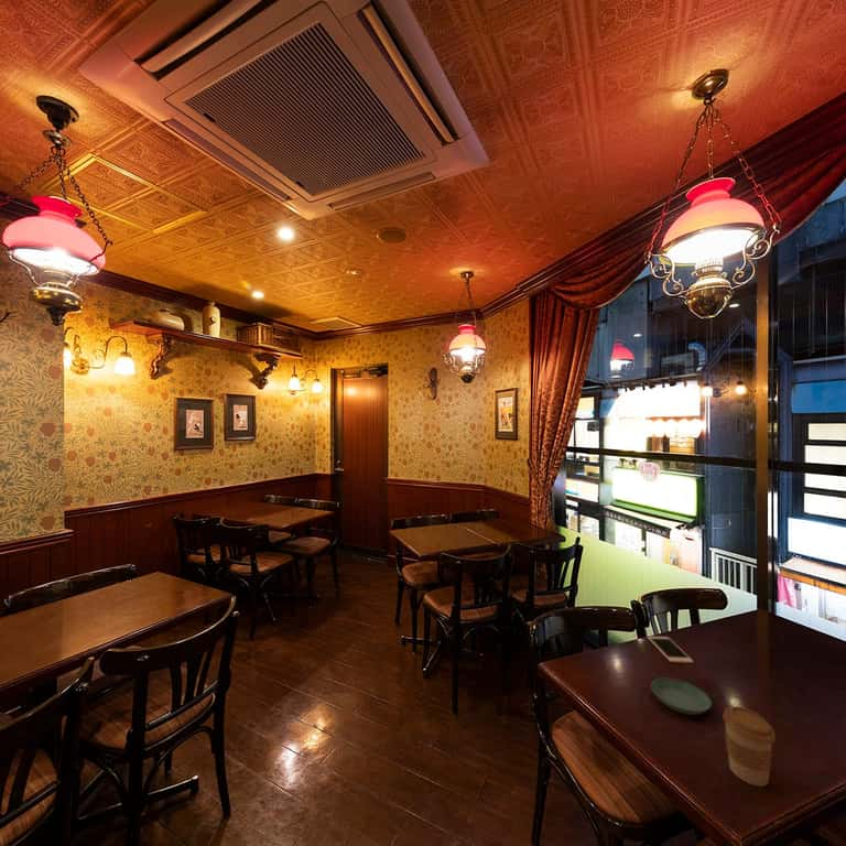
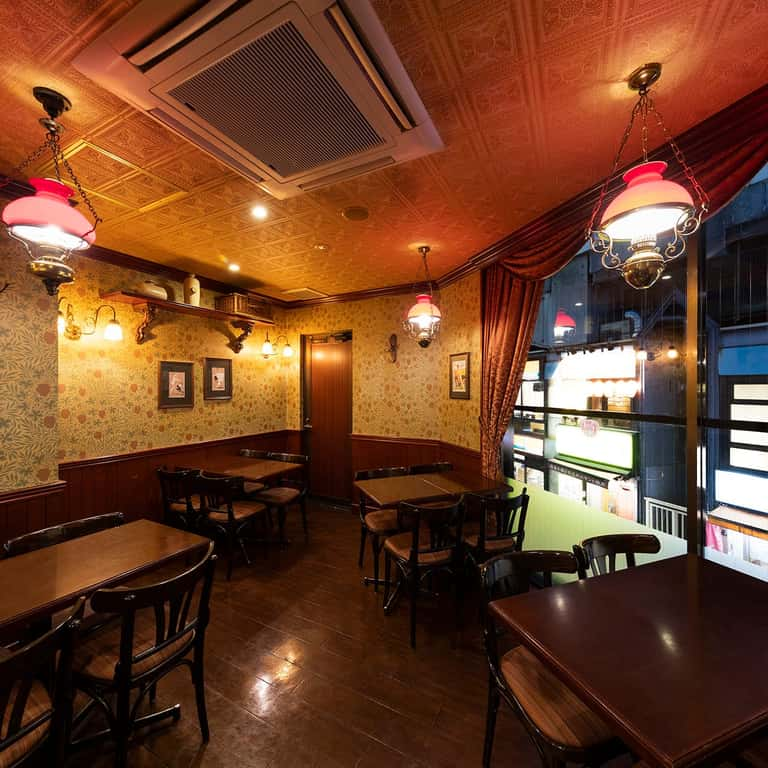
- coffee cup [722,705,777,788]
- saucer [650,676,713,716]
- cell phone [647,636,695,664]
